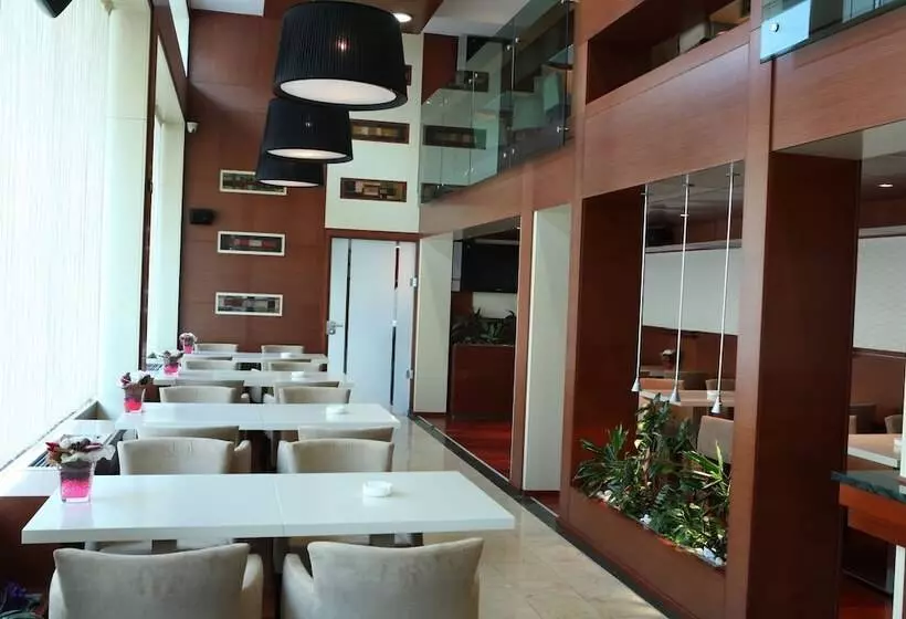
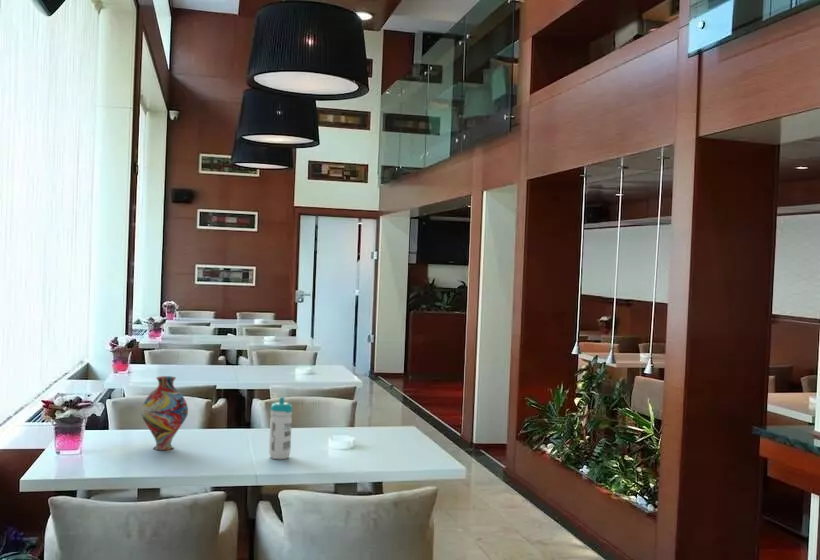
+ water bottle [268,396,293,460]
+ vase [140,375,189,451]
